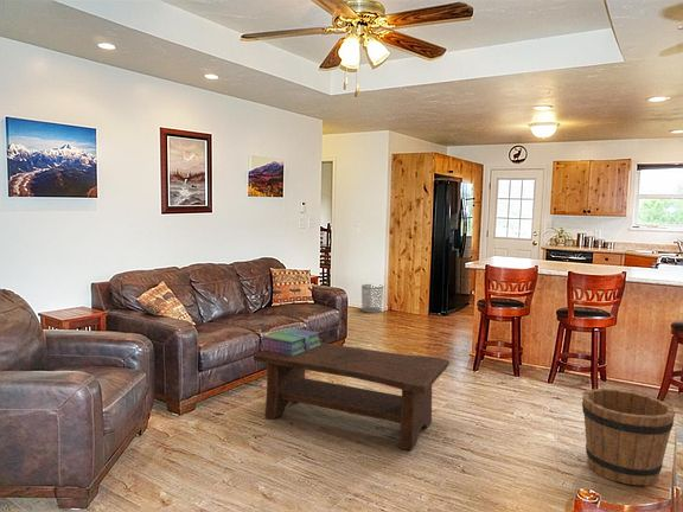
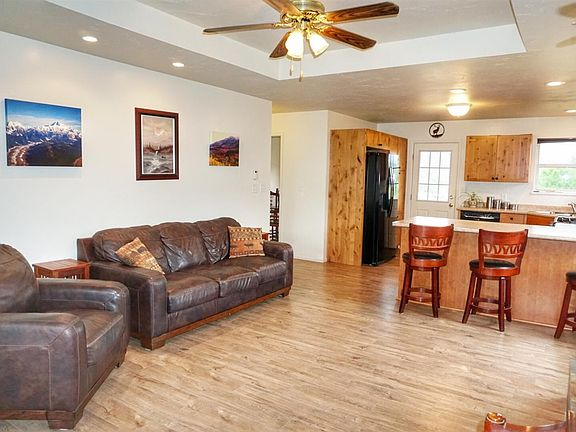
- stack of books [260,327,323,356]
- bucket [581,388,676,487]
- waste bin [360,283,384,314]
- coffee table [253,341,451,452]
